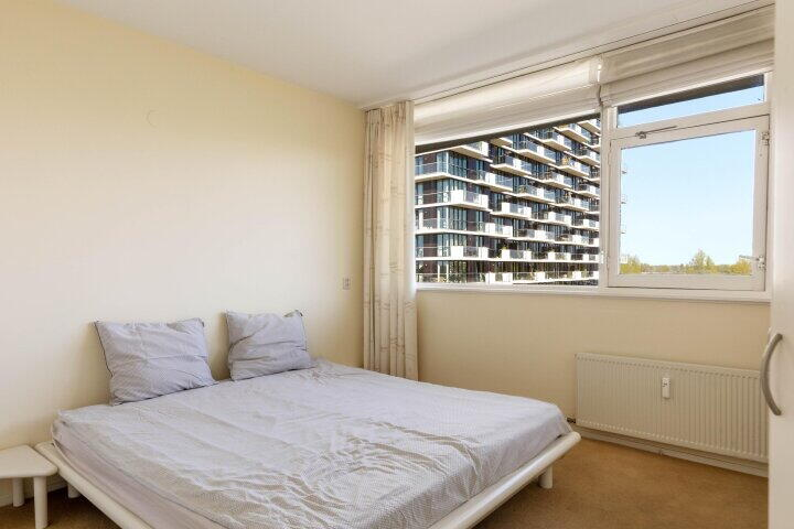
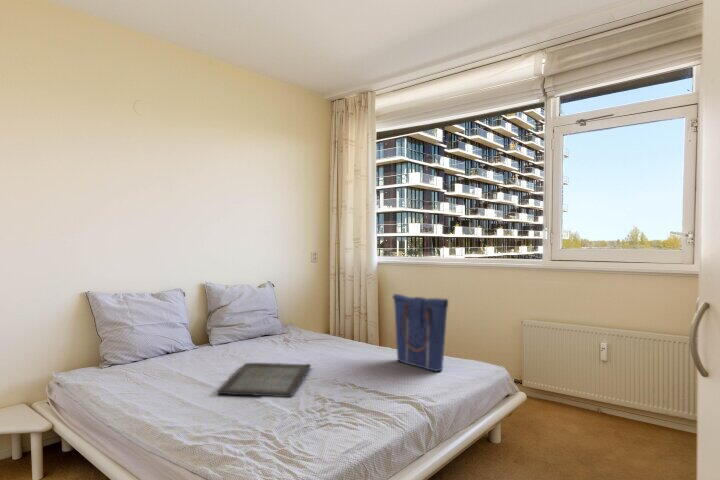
+ serving tray [216,362,312,398]
+ tote bag [392,293,449,373]
